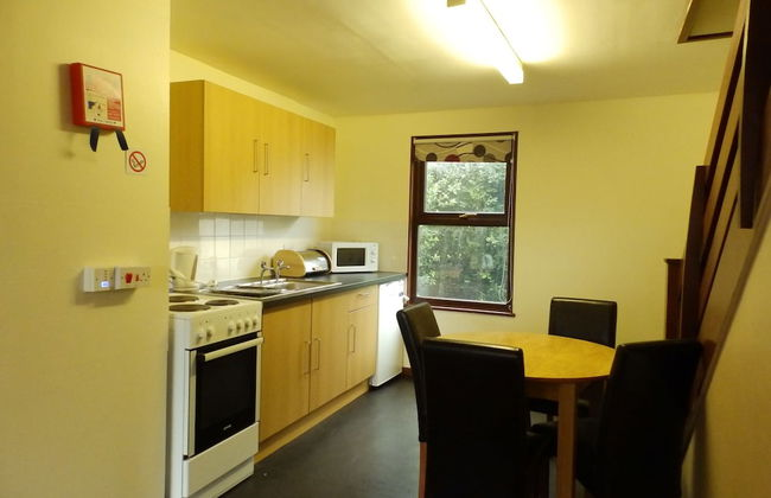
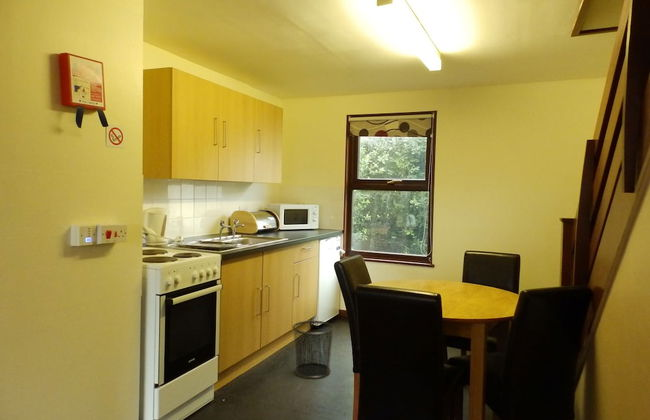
+ waste bin [291,320,335,379]
